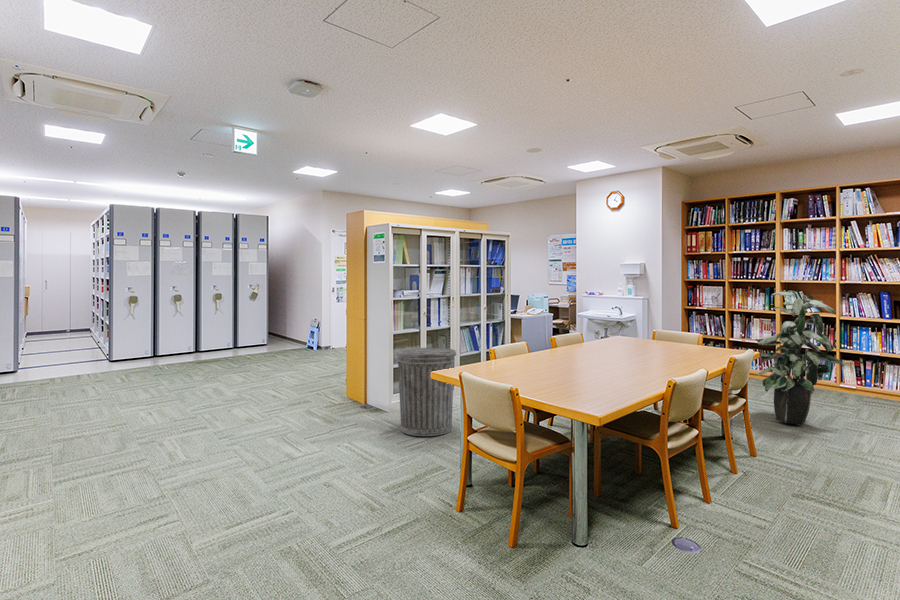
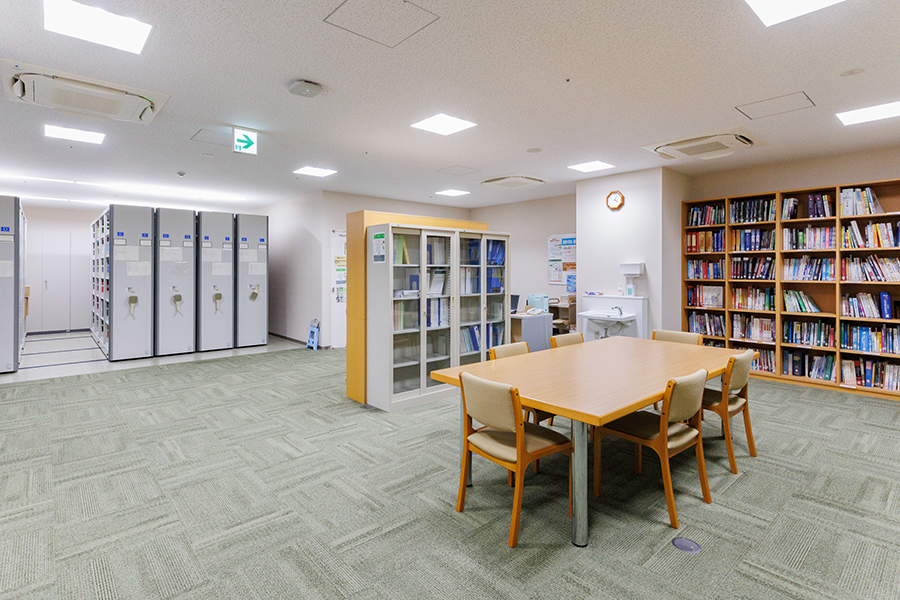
- indoor plant [754,291,844,426]
- trash can [395,347,457,437]
